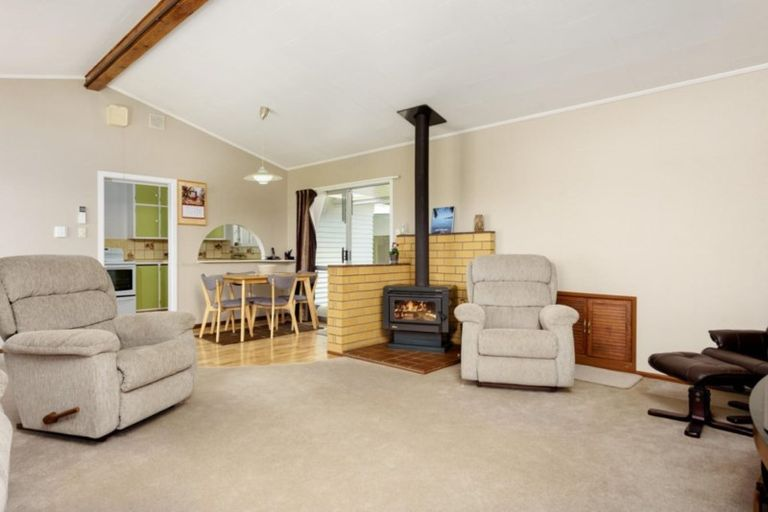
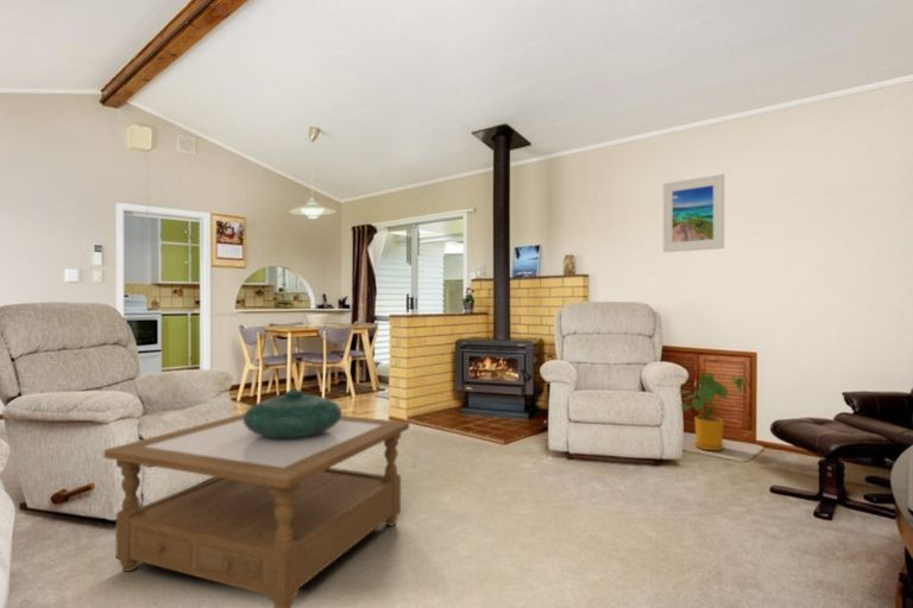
+ house plant [679,372,744,451]
+ coffee table [103,412,410,608]
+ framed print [662,173,725,254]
+ decorative bowl [244,388,344,441]
